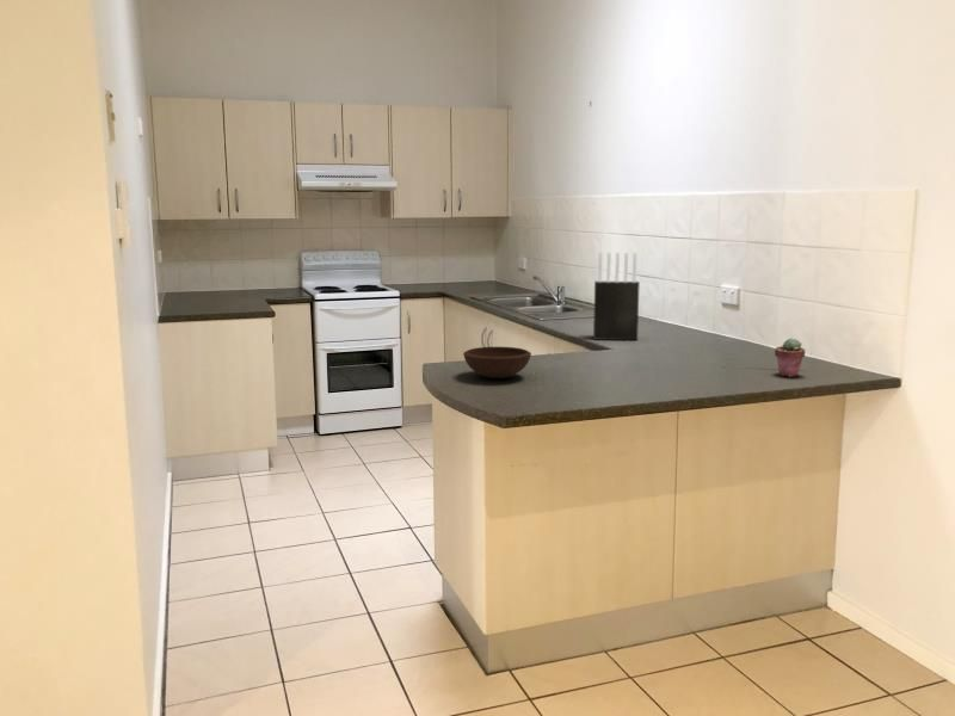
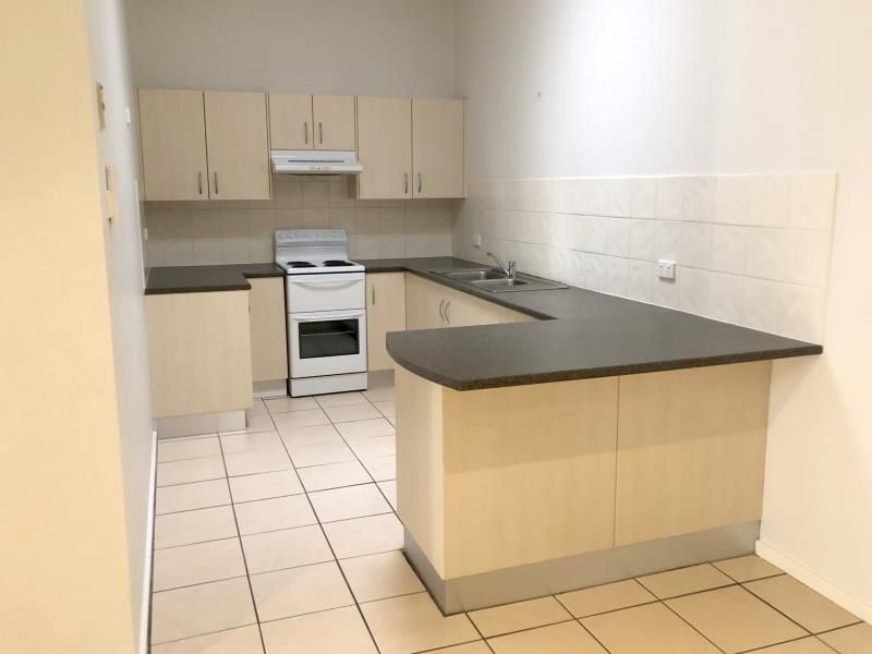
- potted succulent [774,337,806,378]
- knife block [592,252,641,341]
- bowl [462,346,532,379]
